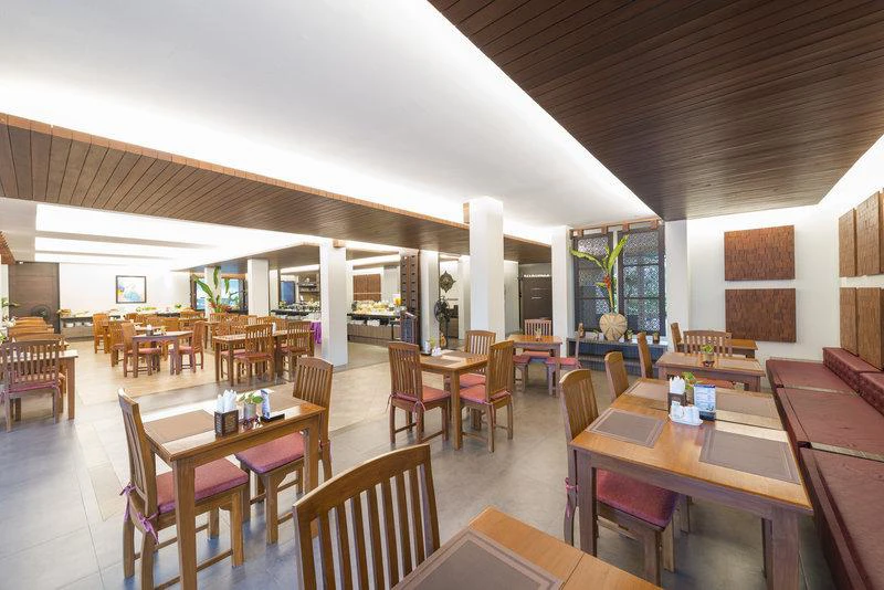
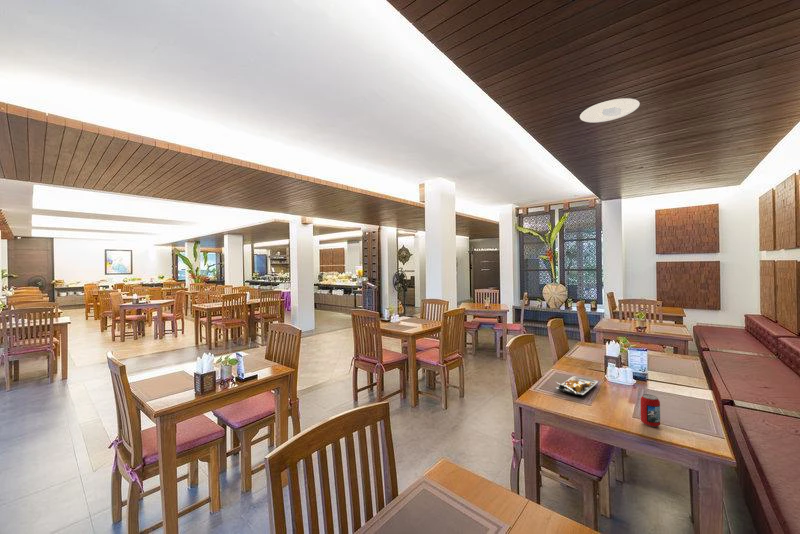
+ recessed light [579,97,641,123]
+ plate [554,375,599,397]
+ beverage can [640,393,661,428]
